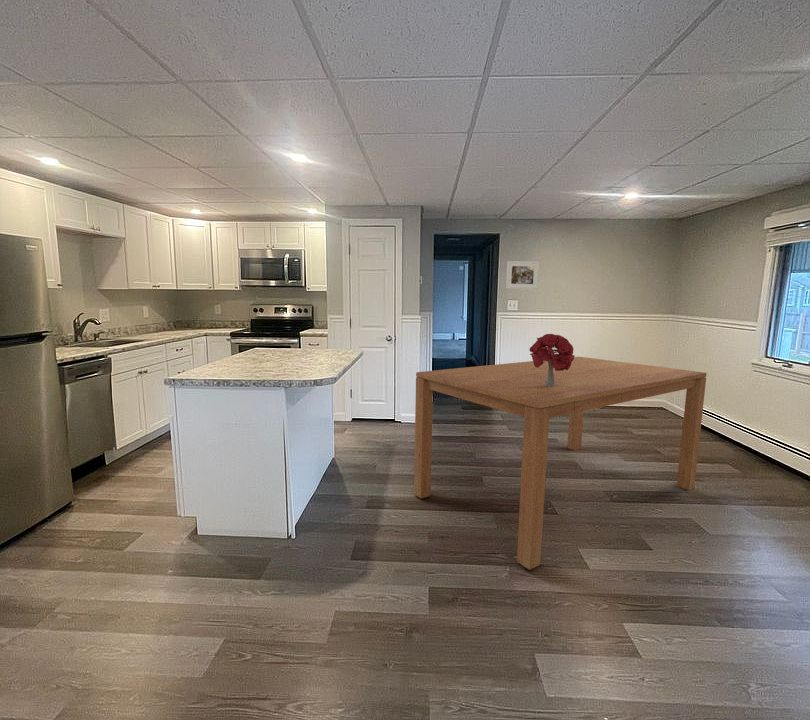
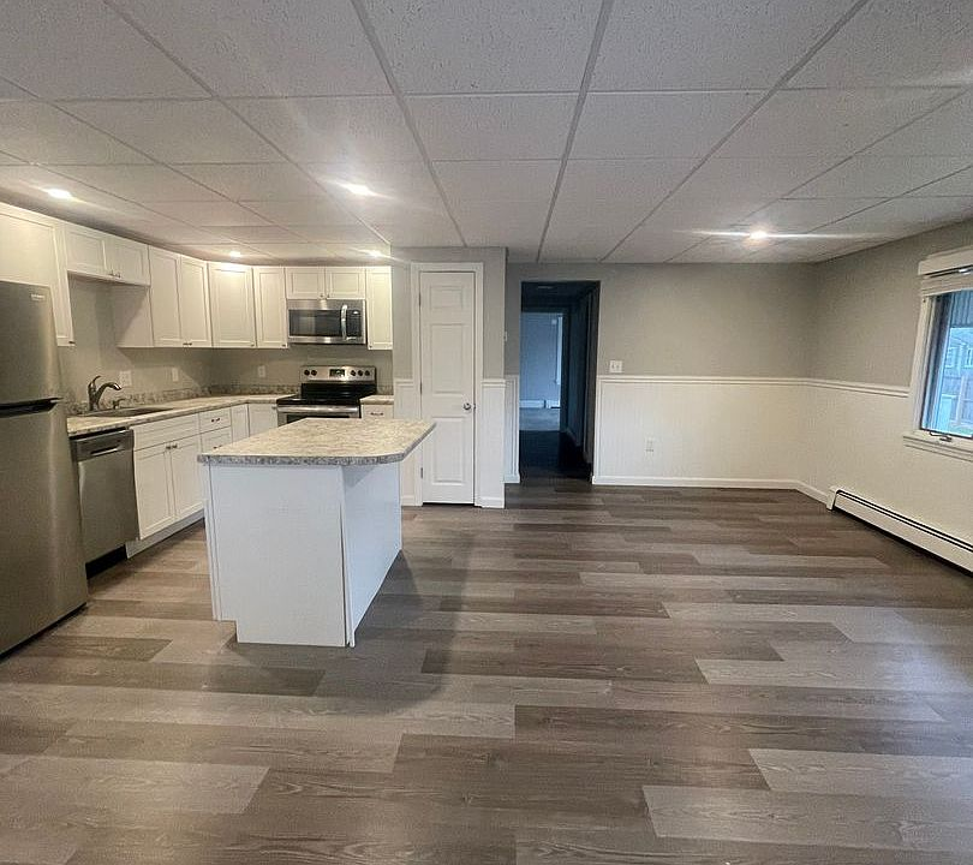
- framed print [505,260,540,290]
- dining table [413,356,708,571]
- bouquet [528,333,576,386]
